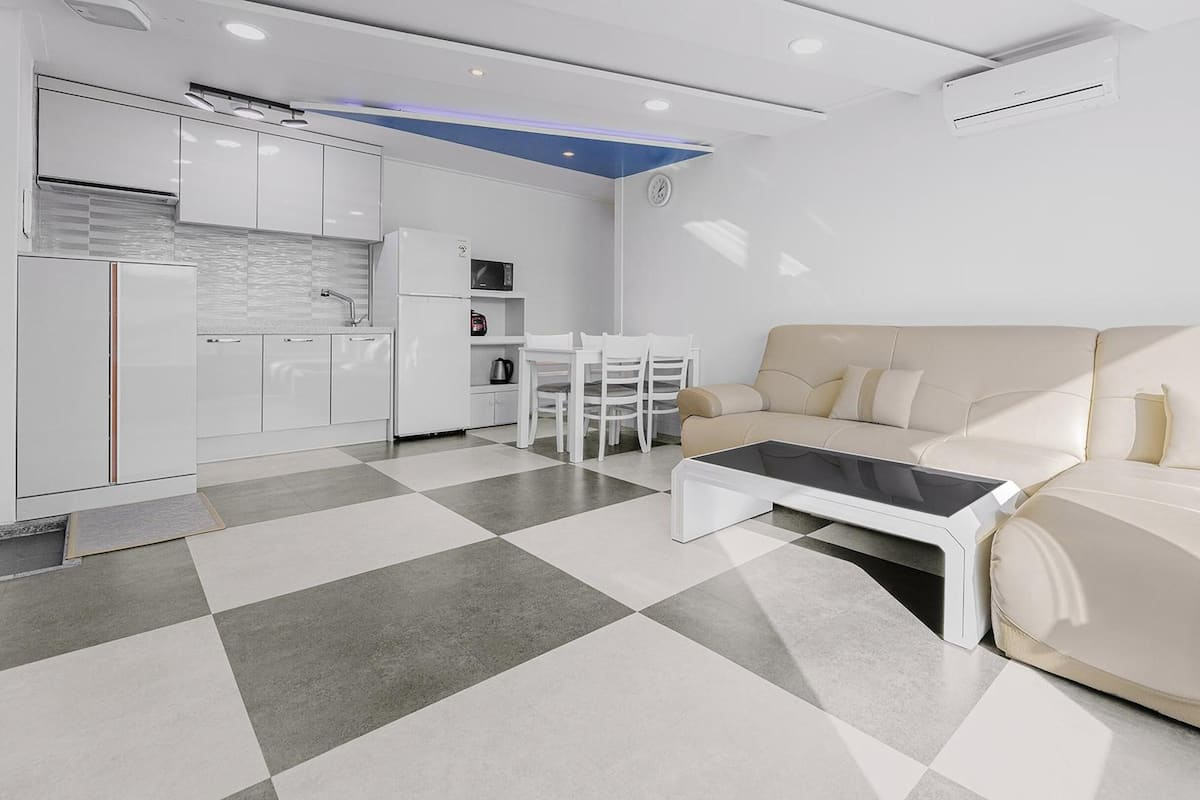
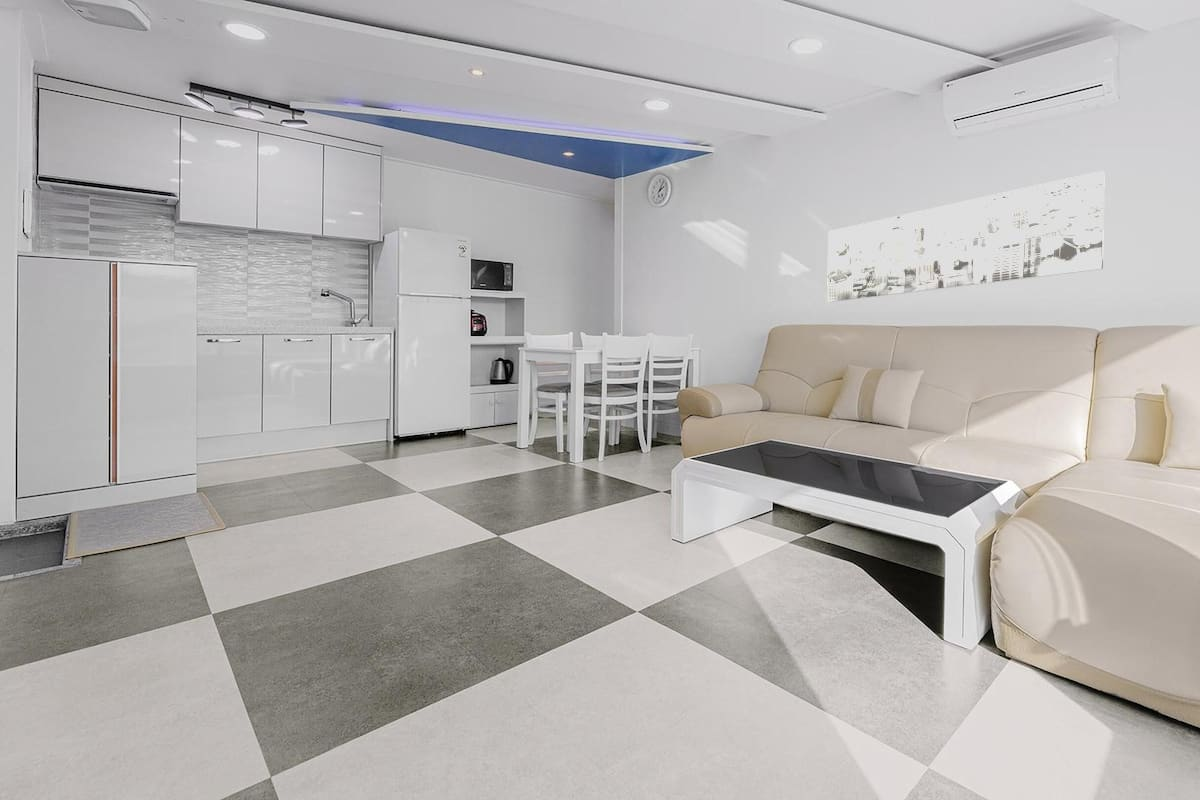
+ wall art [826,170,1106,304]
